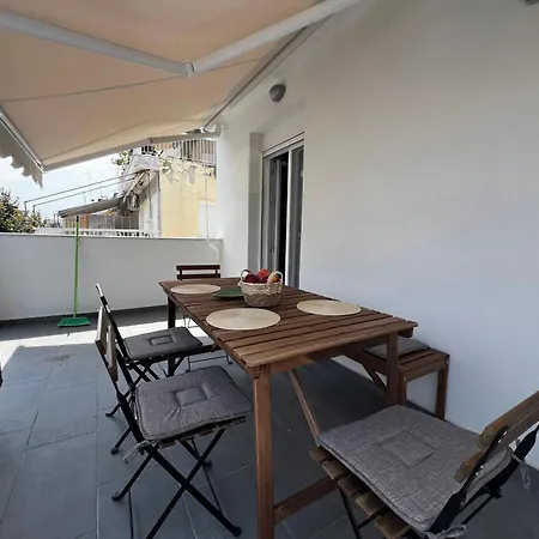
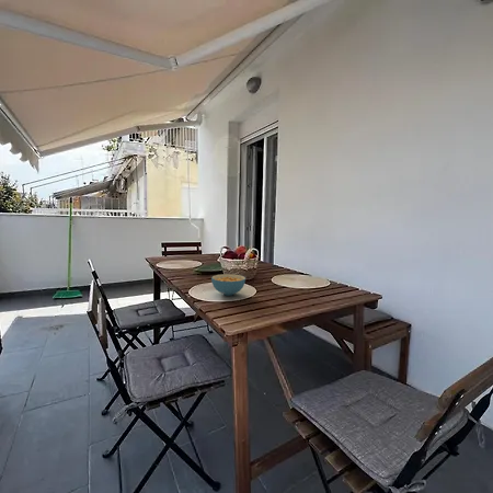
+ cereal bowl [210,273,246,297]
